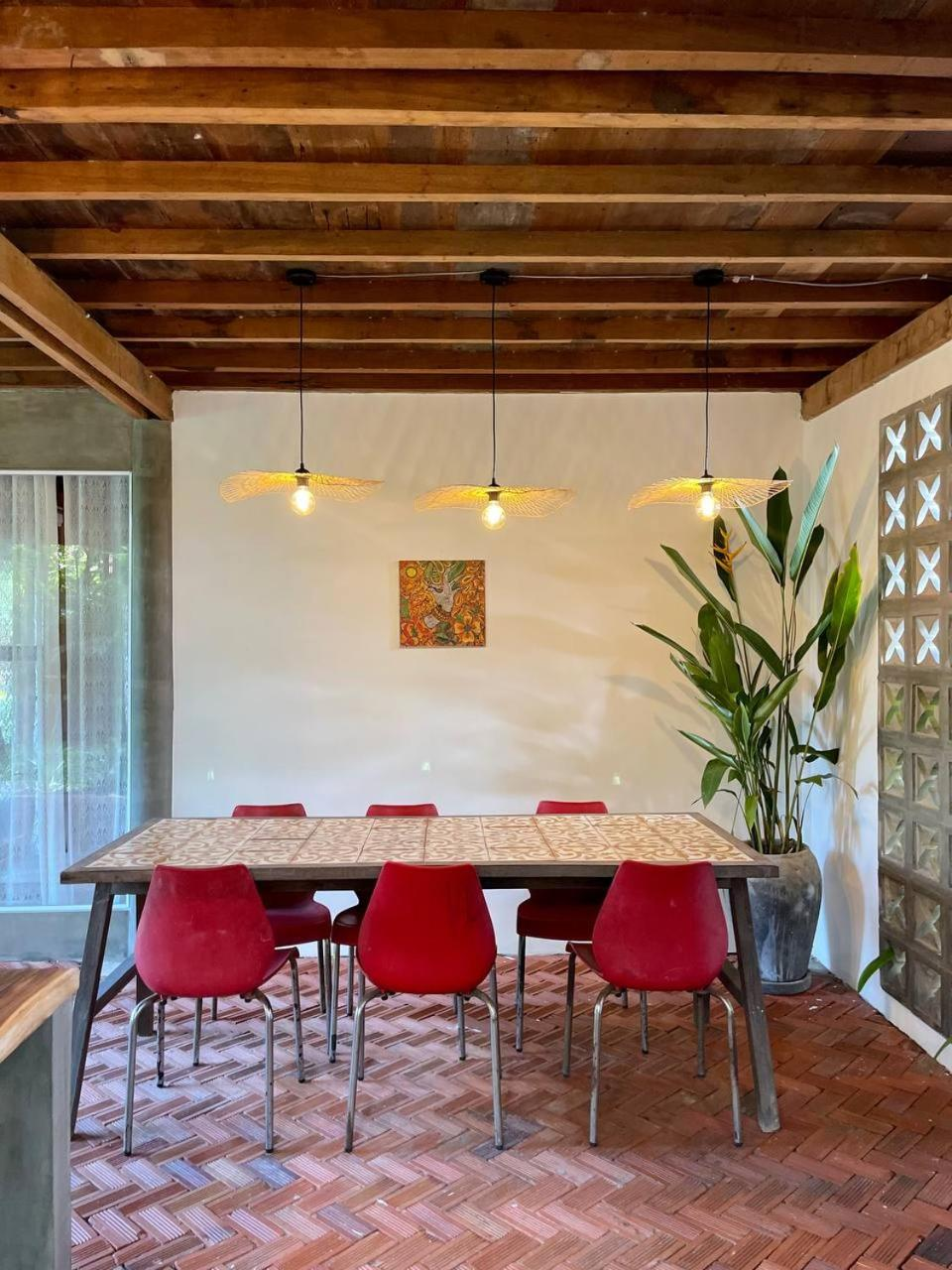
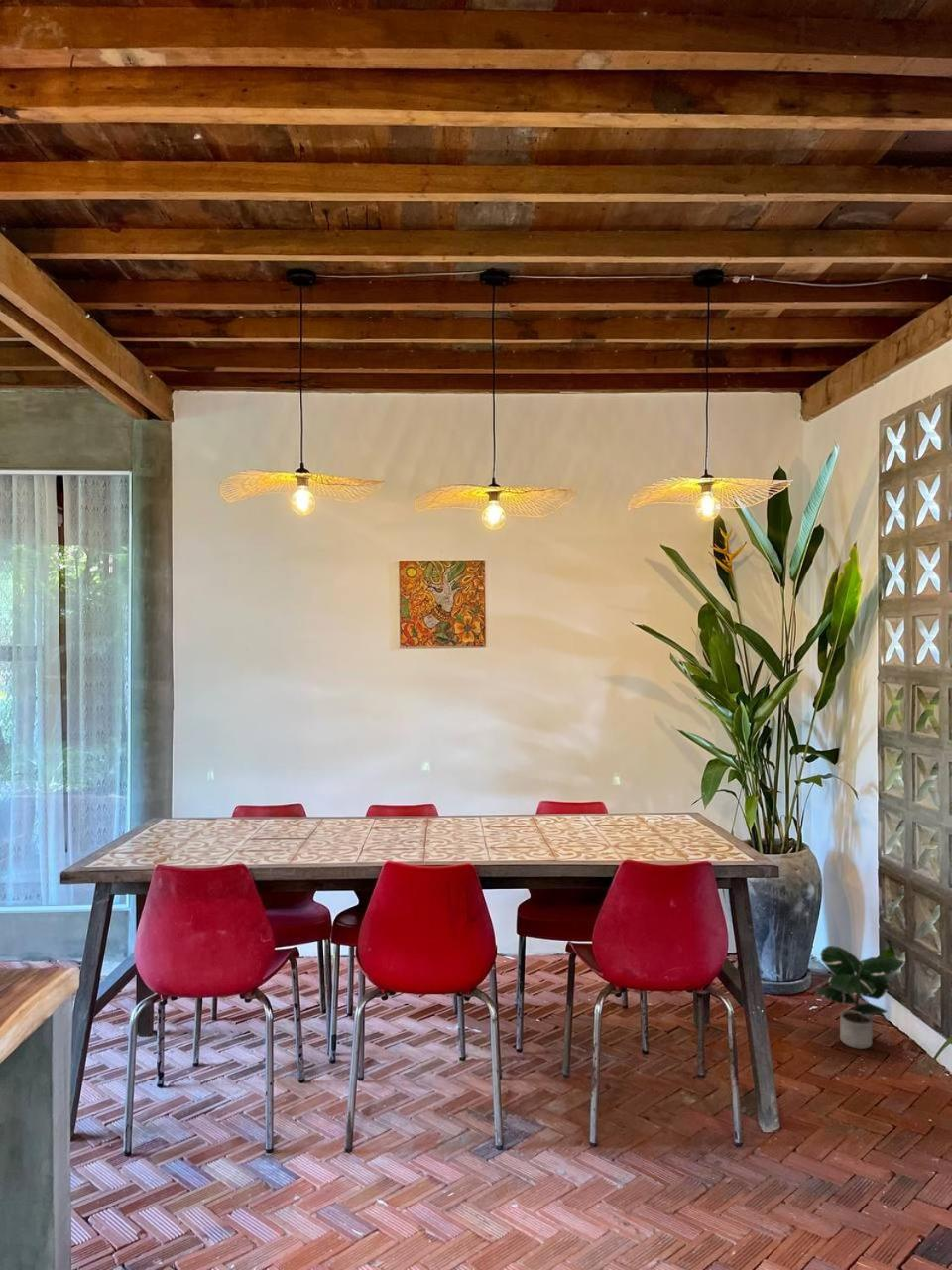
+ potted plant [813,945,904,1050]
